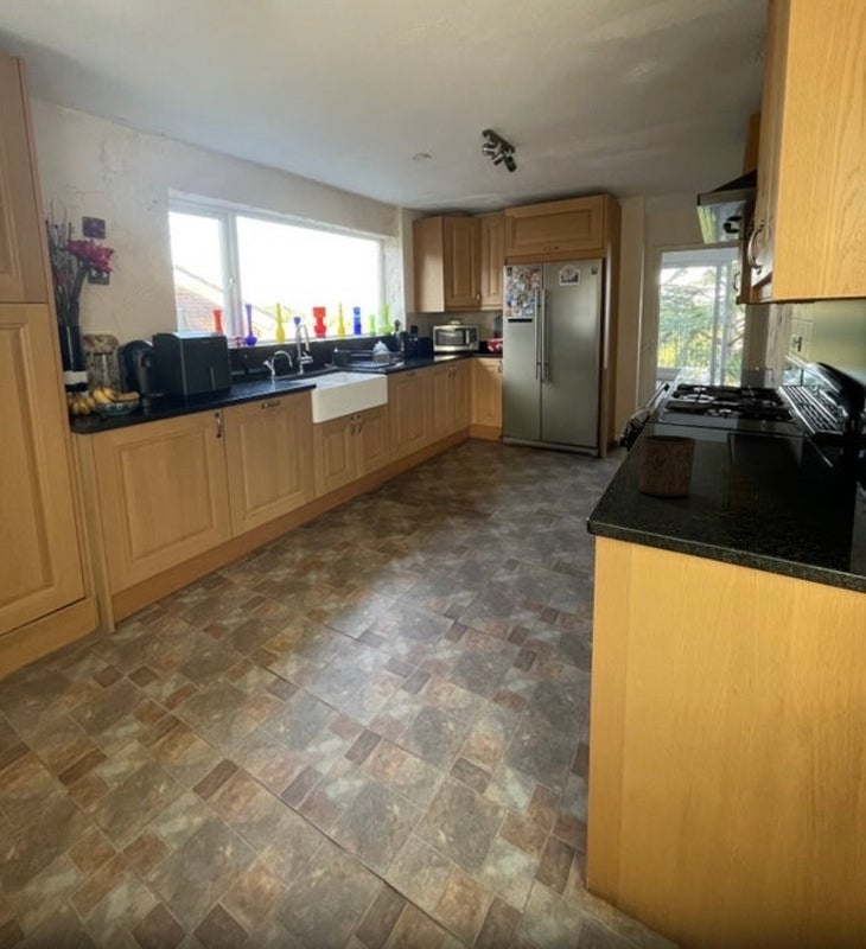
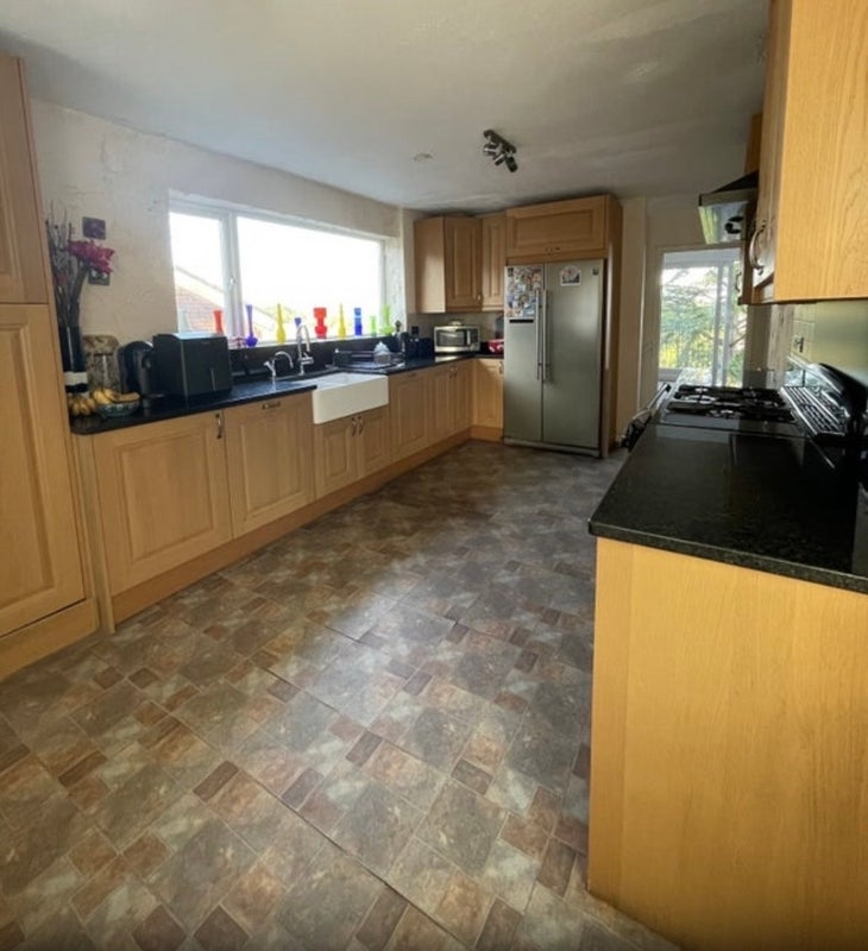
- cup [638,434,698,498]
